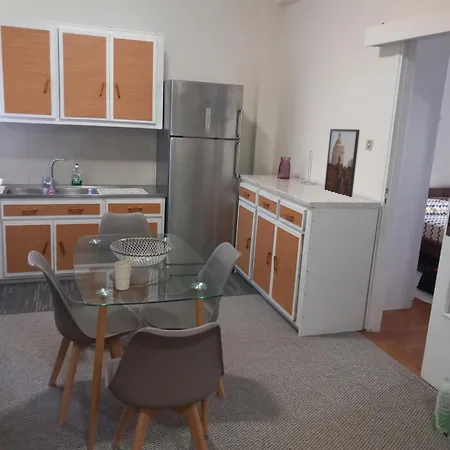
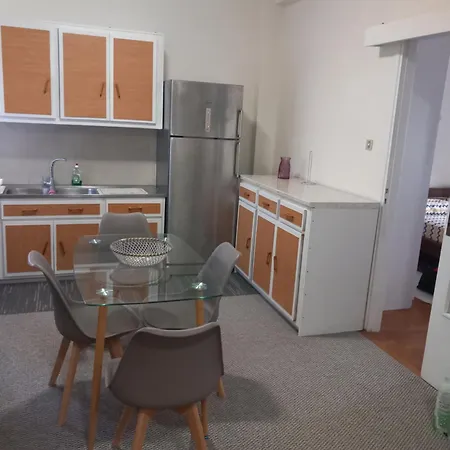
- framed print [323,128,361,198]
- cup [113,259,133,291]
